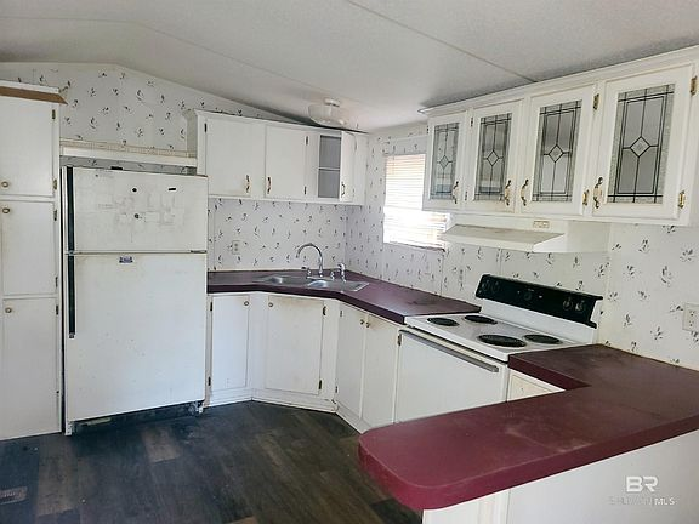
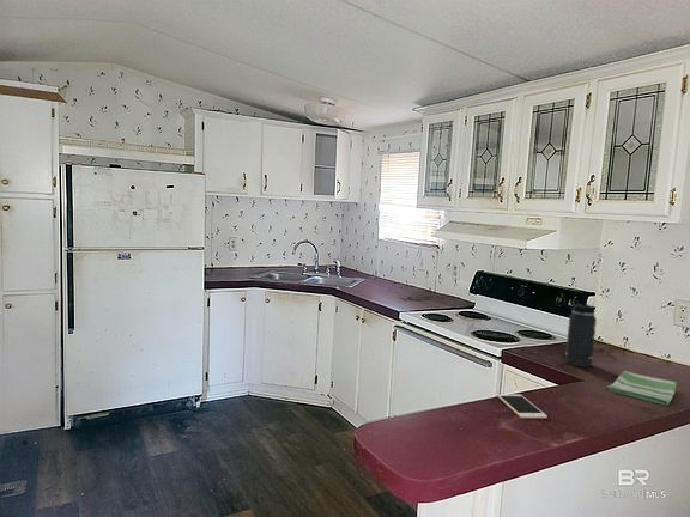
+ cell phone [496,393,549,419]
+ thermos bottle [564,293,598,369]
+ dish towel [606,370,678,406]
